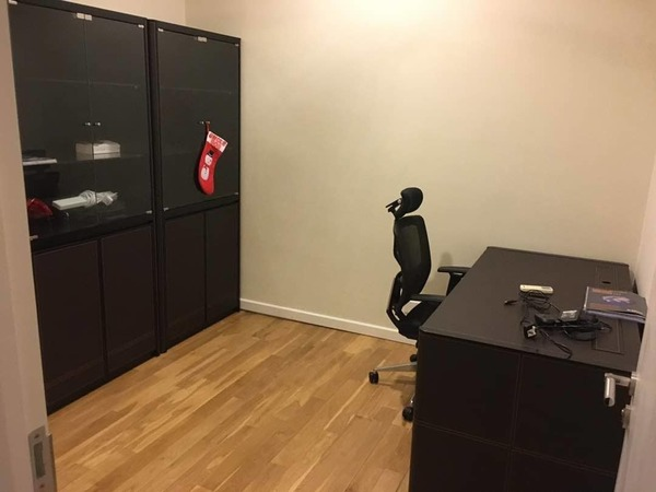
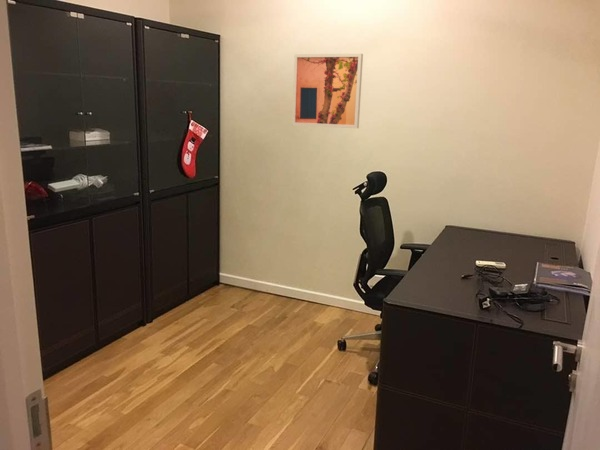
+ wall art [291,52,364,129]
